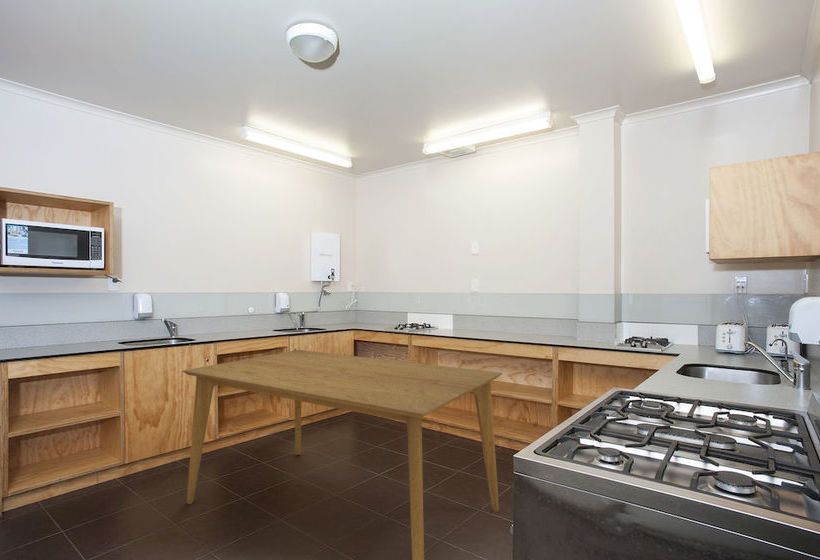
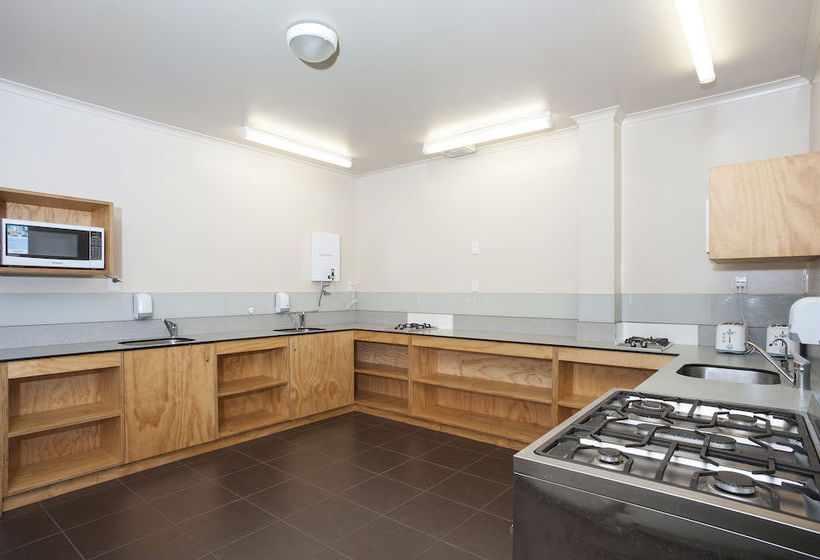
- dining table [182,349,503,560]
